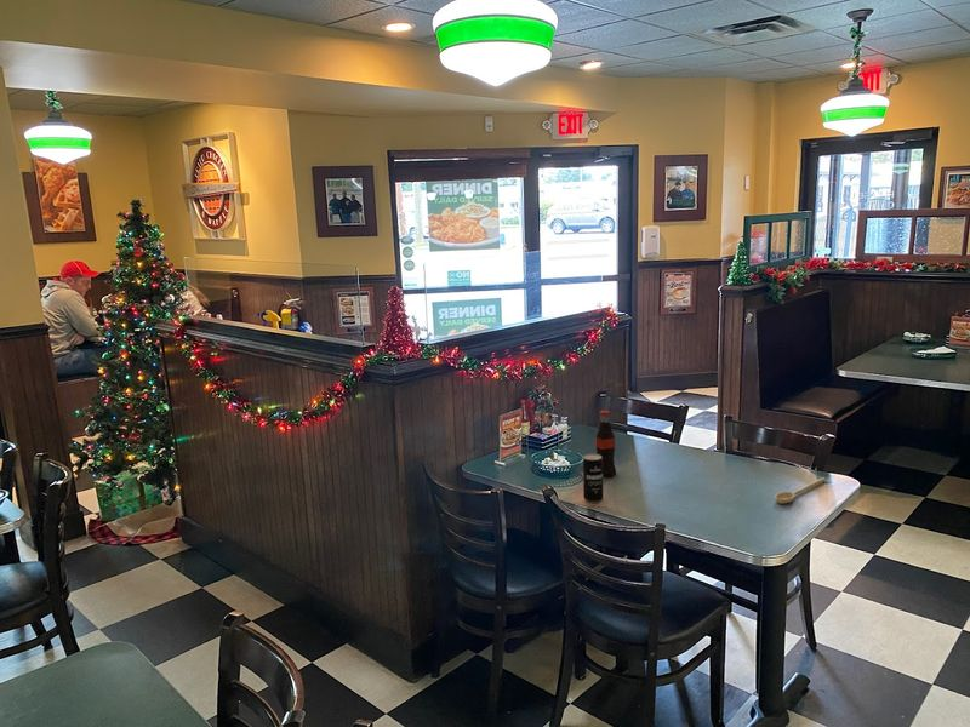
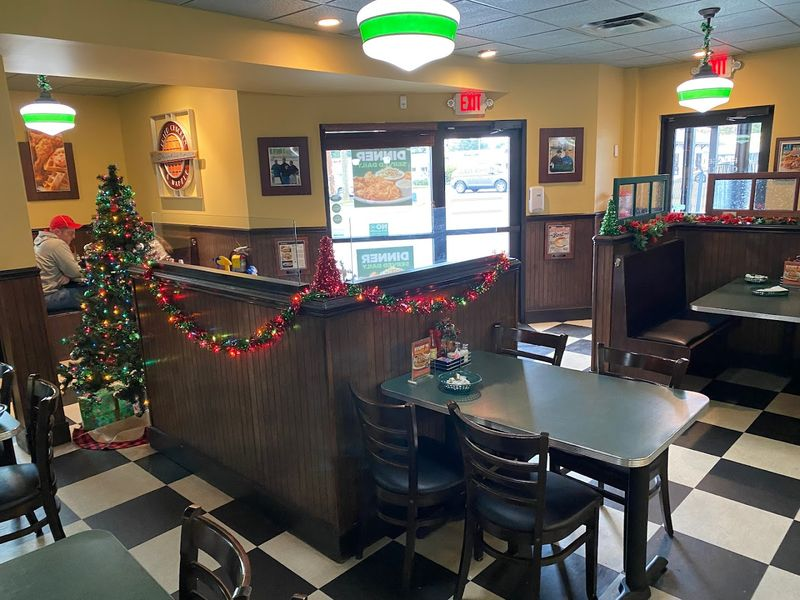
- beverage can [582,453,604,504]
- spoon [774,476,827,505]
- bottle [594,410,617,479]
